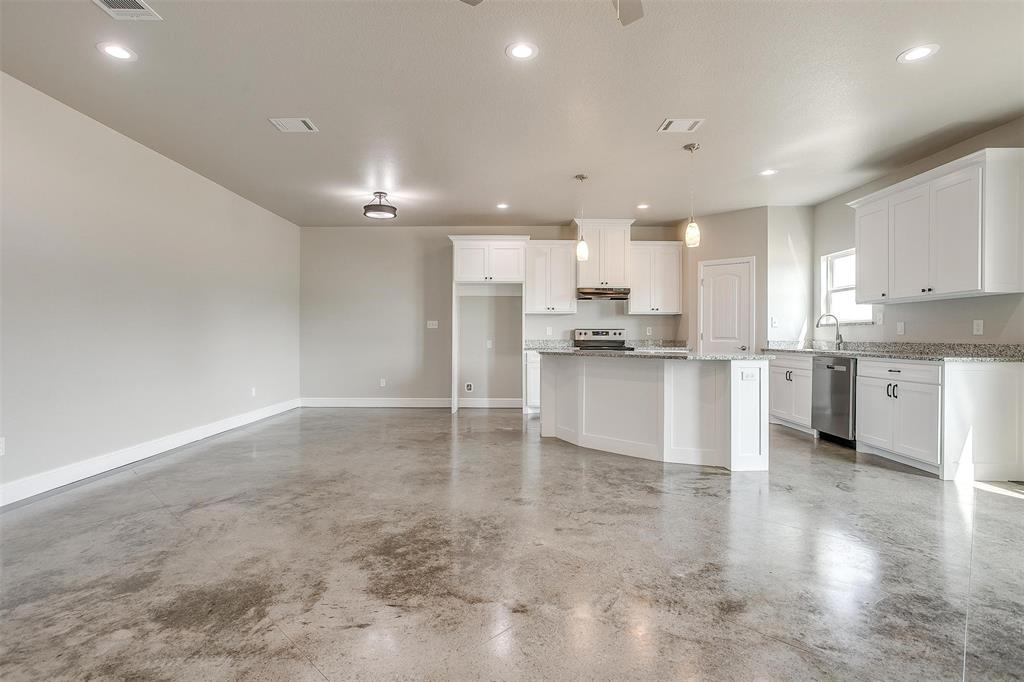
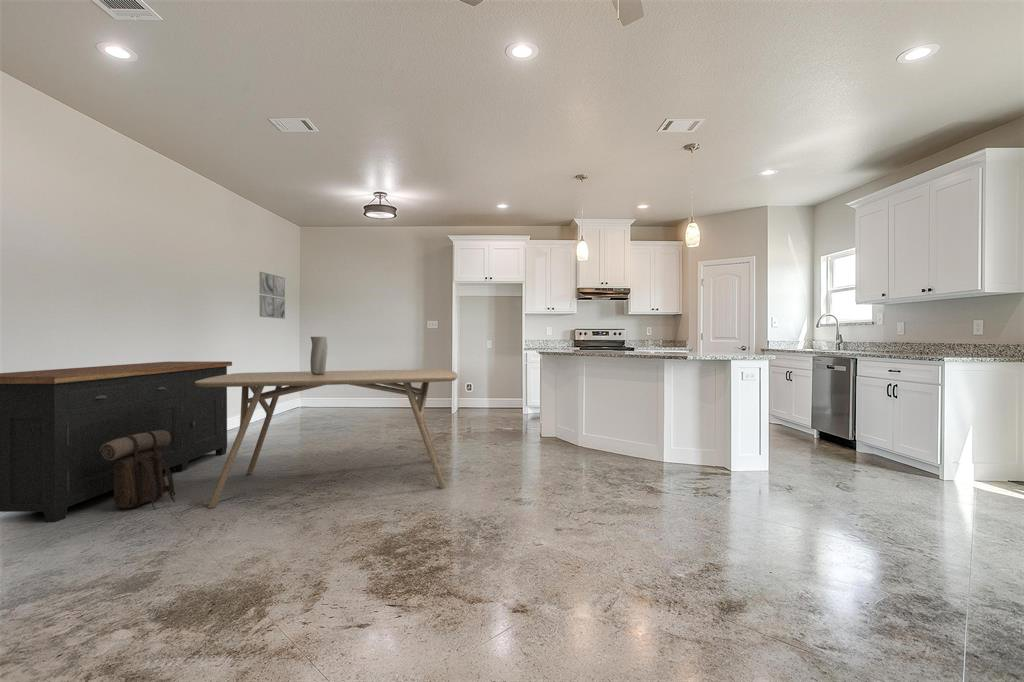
+ vase [309,336,328,375]
+ dining table [195,369,459,509]
+ sideboard [0,361,233,523]
+ wall art [258,271,286,320]
+ backpack [100,430,176,510]
